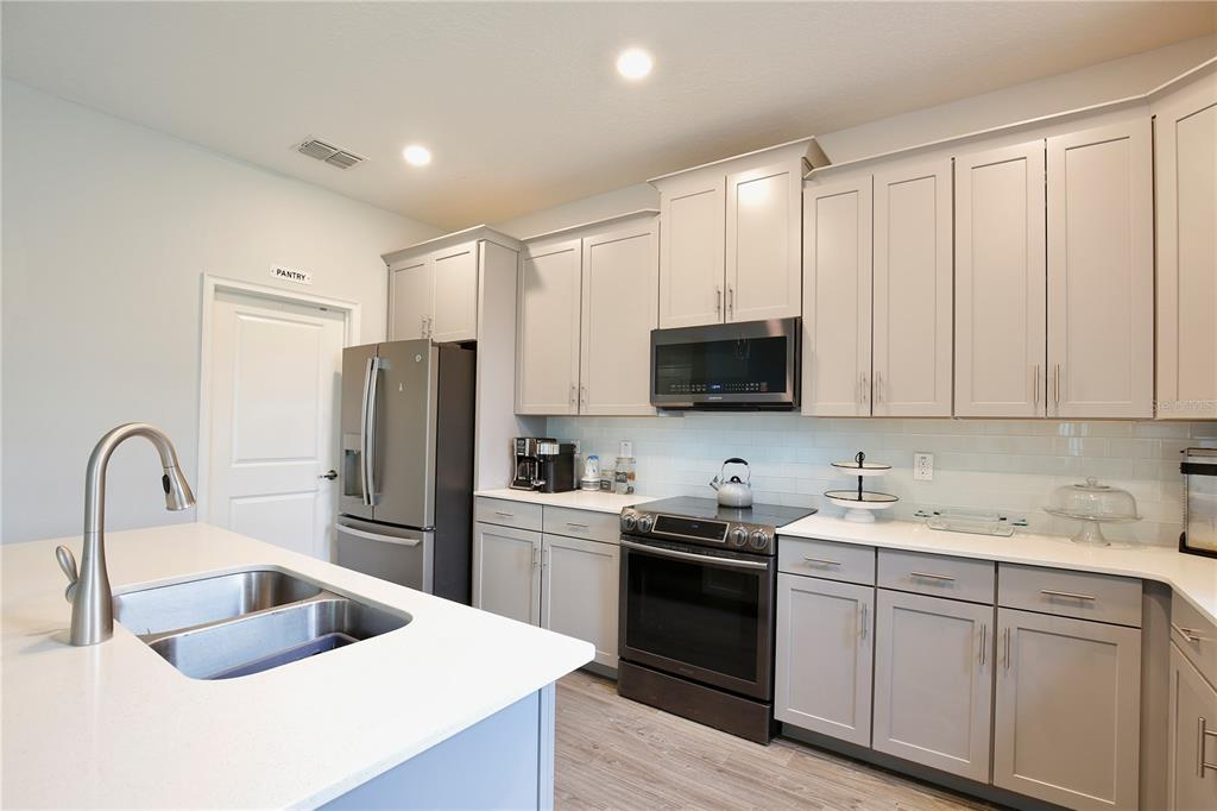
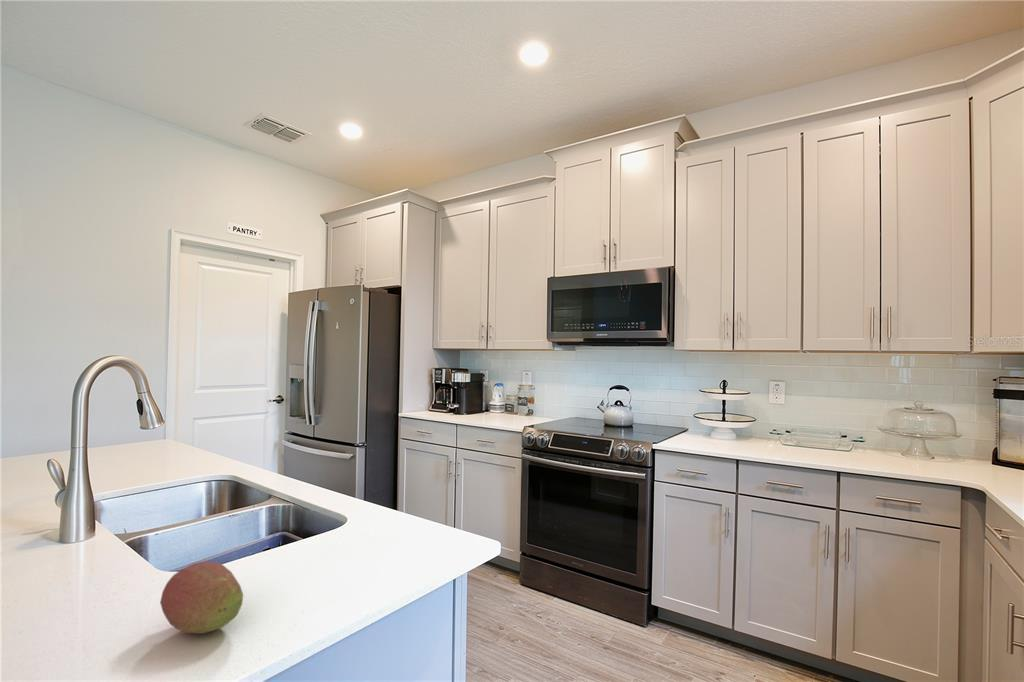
+ fruit [159,561,244,635]
